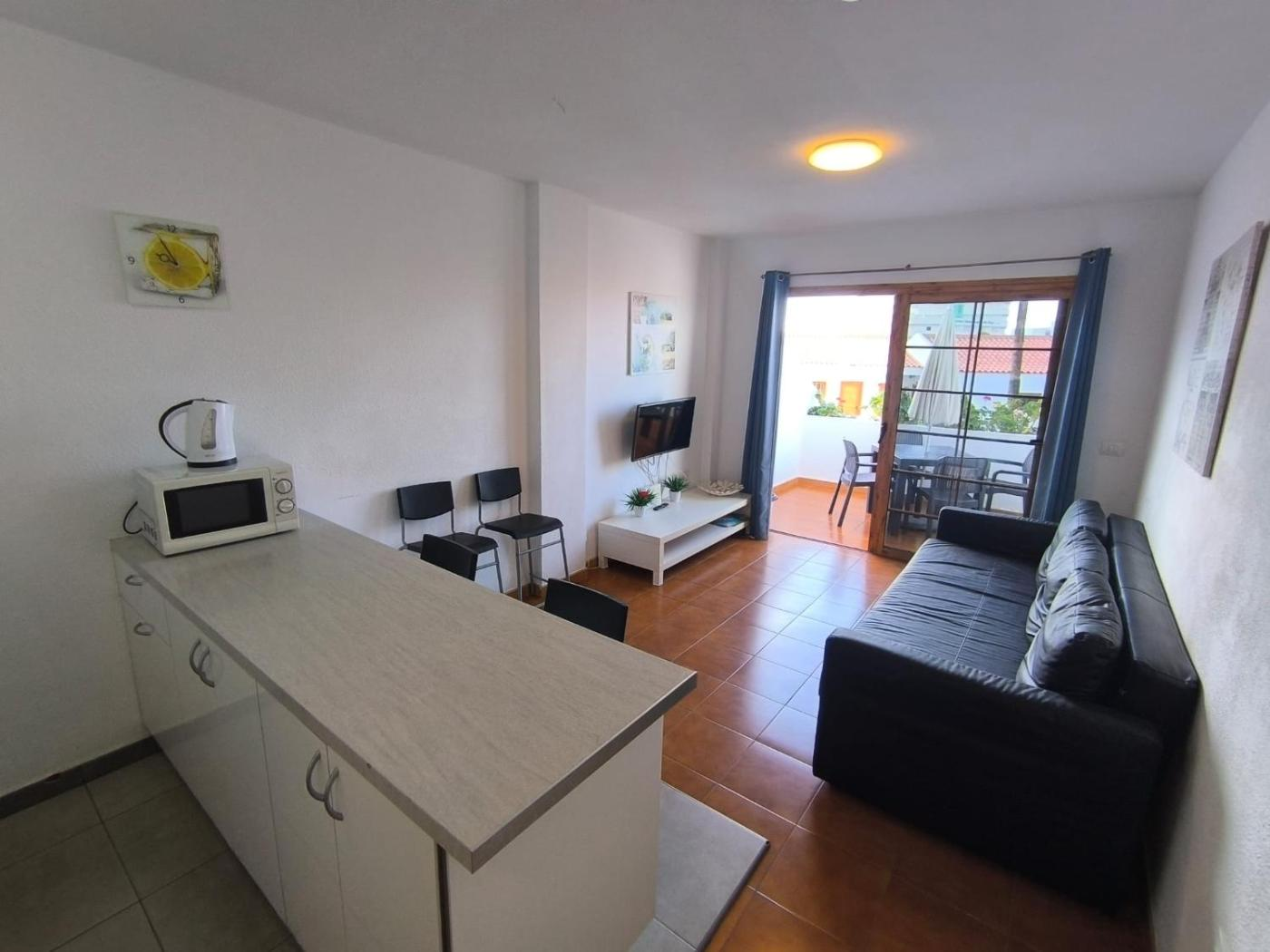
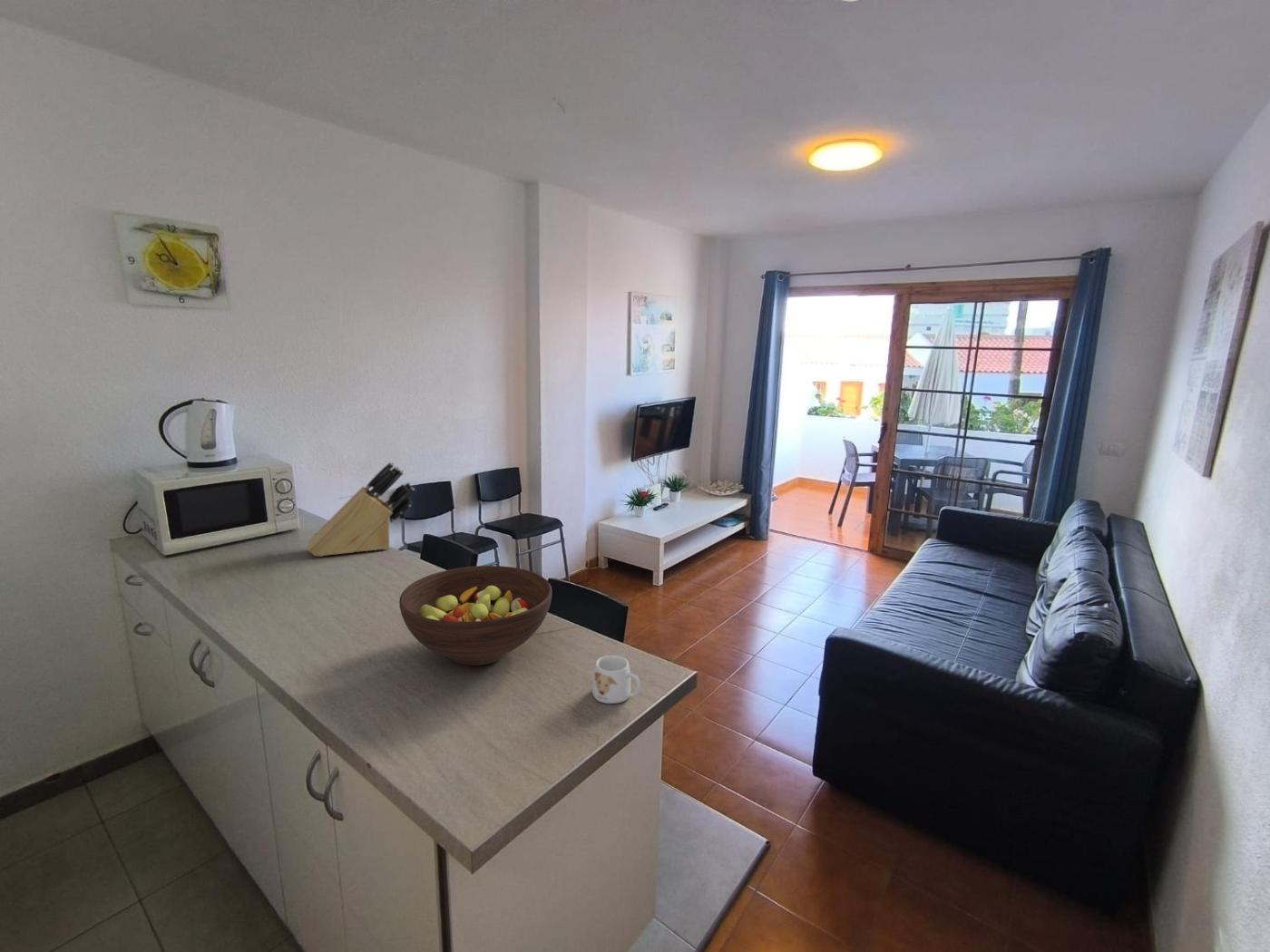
+ knife block [308,461,415,558]
+ fruit bowl [398,565,552,666]
+ mug [591,655,641,704]
